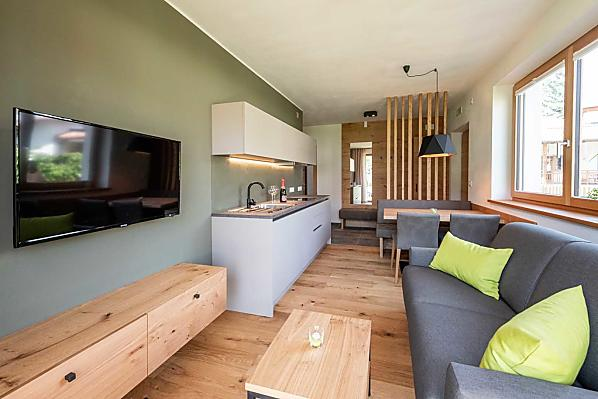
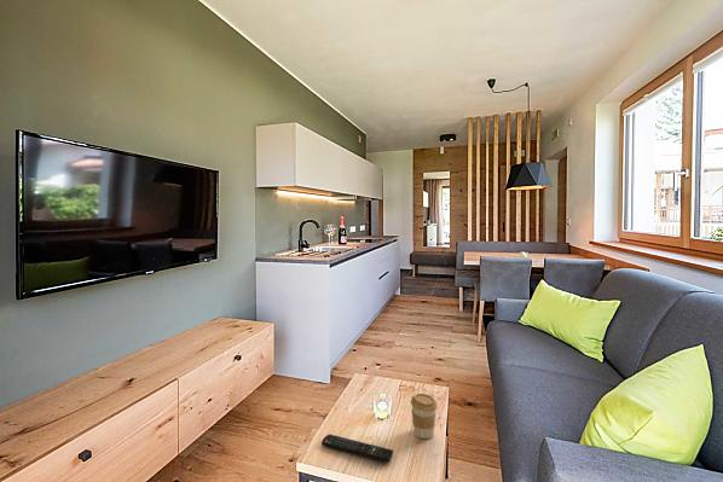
+ coffee cup [410,393,439,440]
+ remote control [320,432,394,463]
